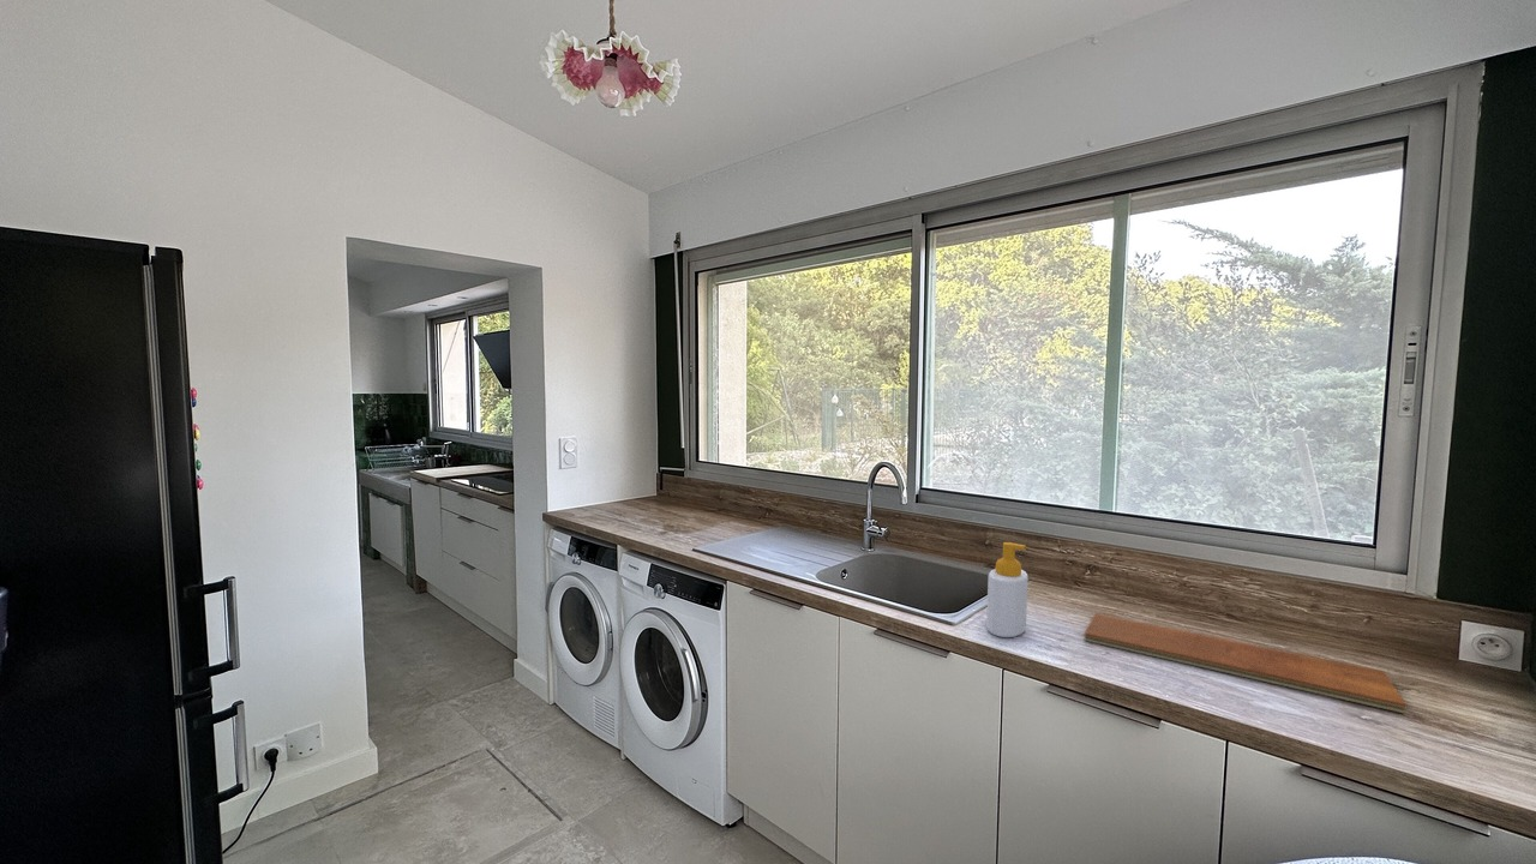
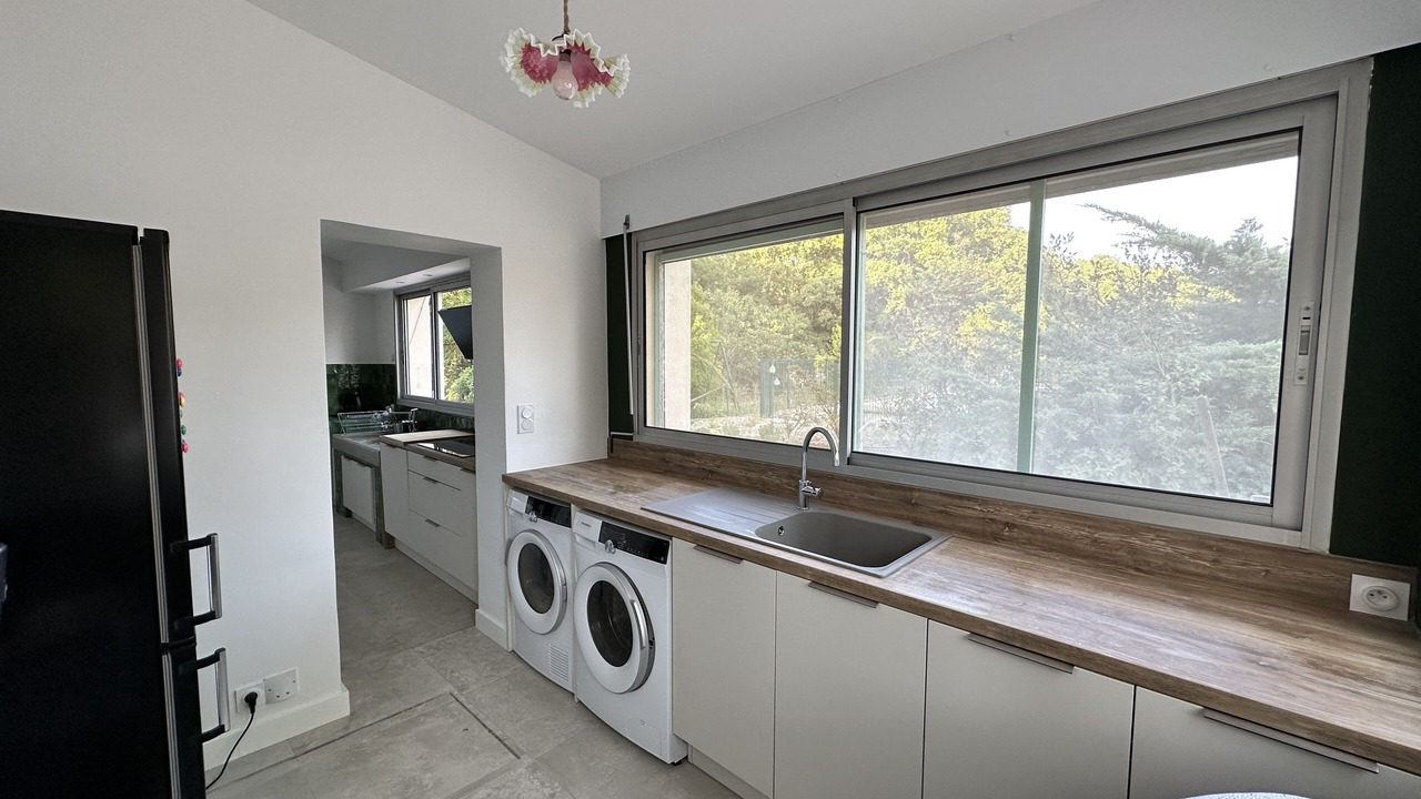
- chopping board [1082,612,1408,715]
- soap bottle [985,541,1030,638]
